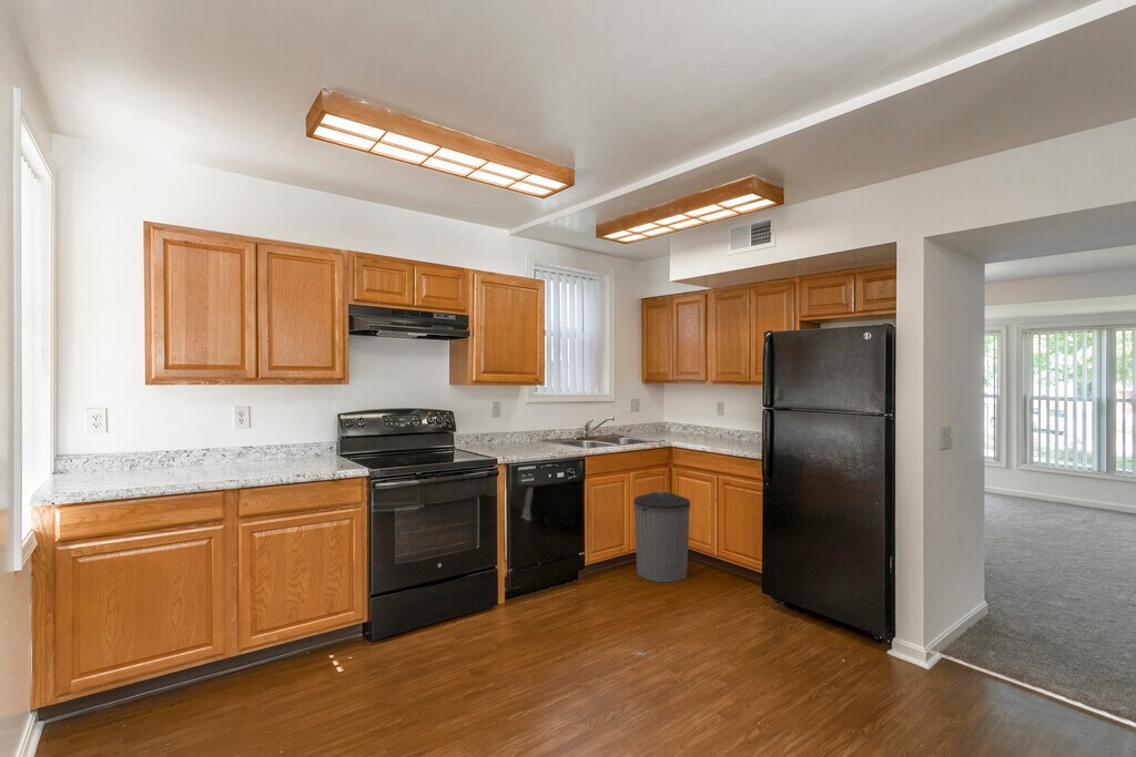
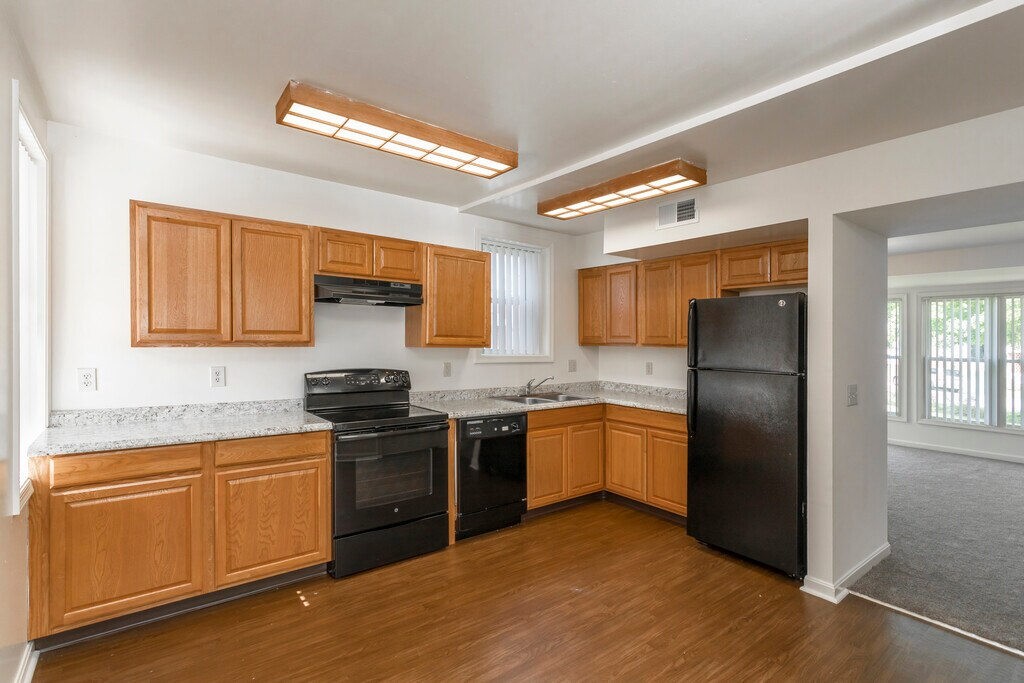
- trash can [632,490,691,583]
